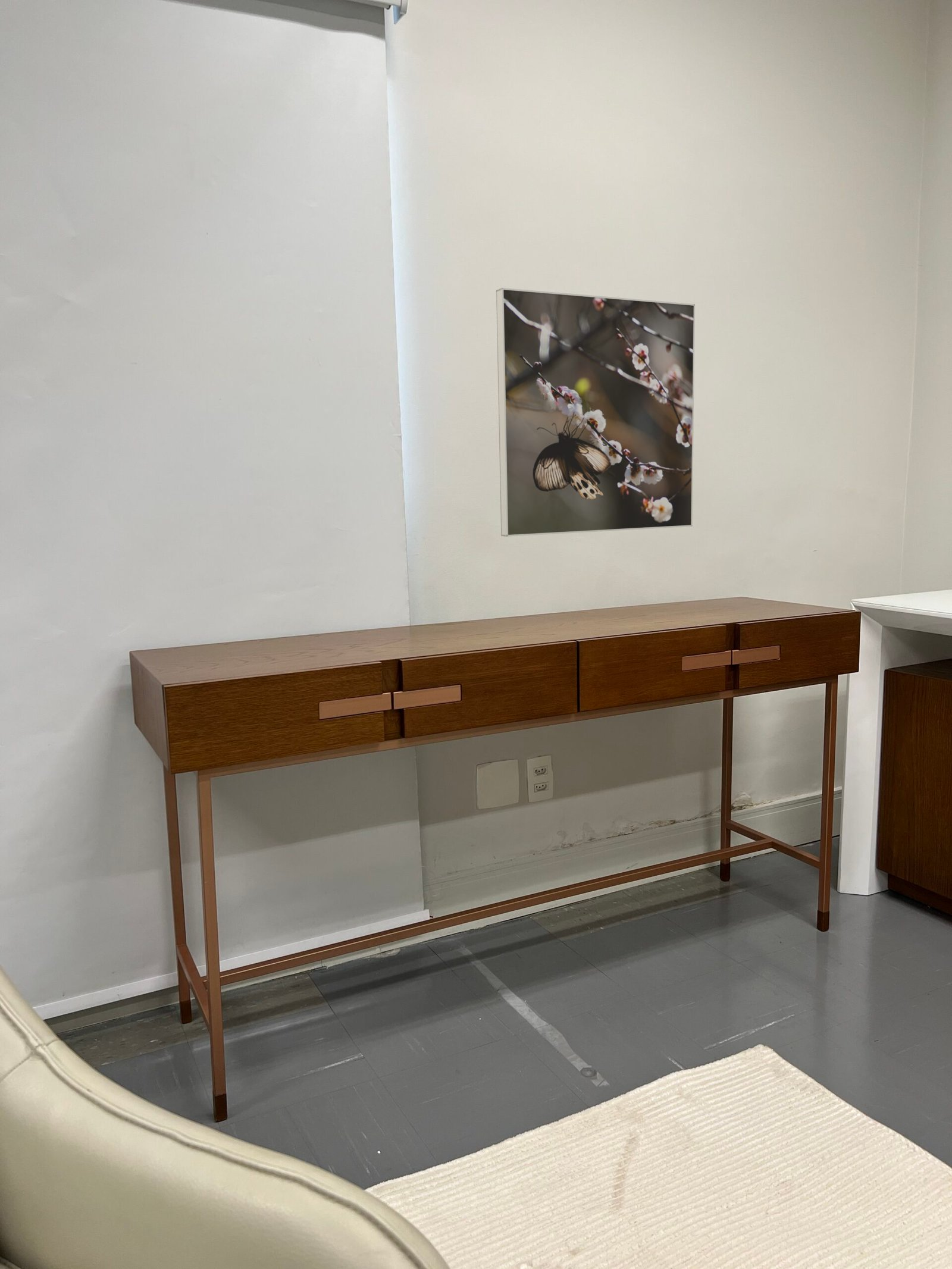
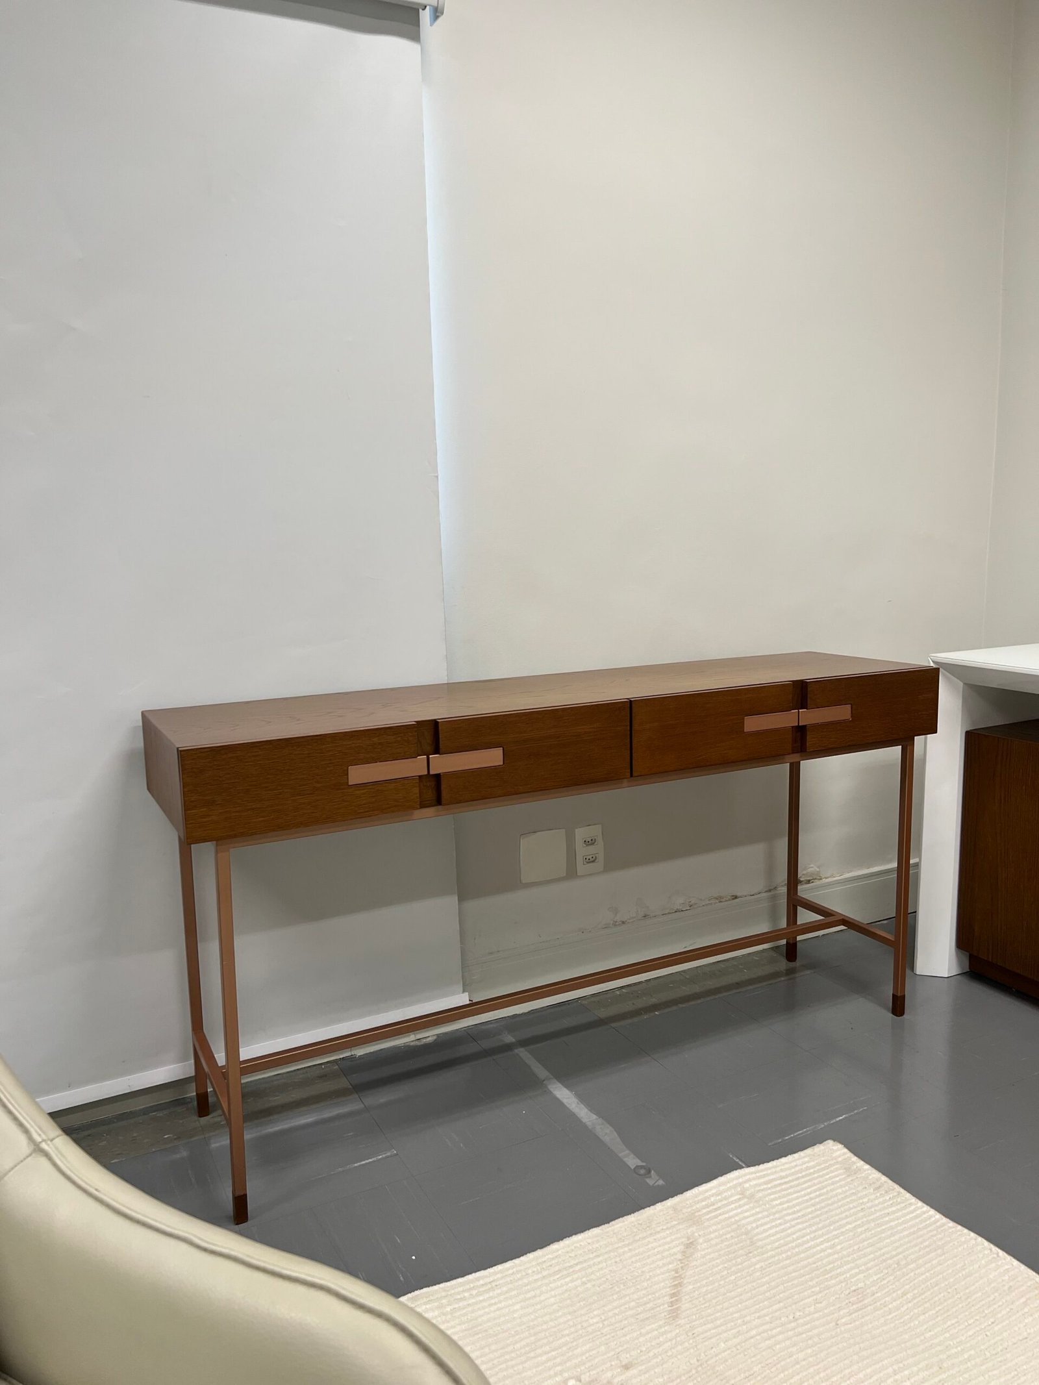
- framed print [496,287,696,537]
